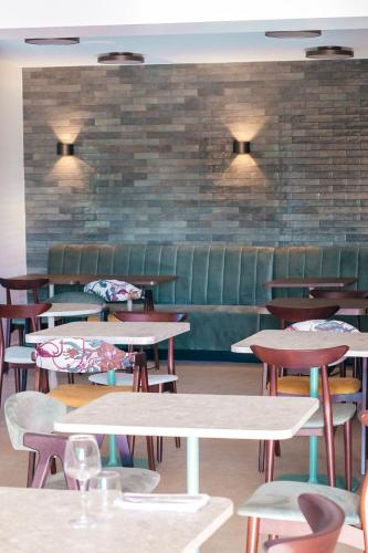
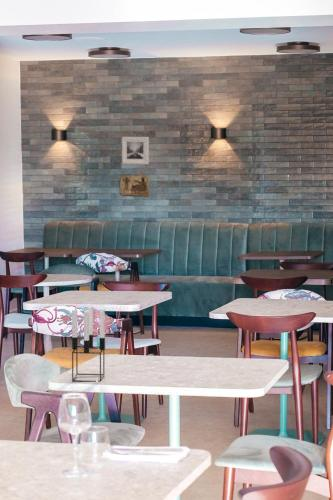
+ relief sculpture [118,174,150,198]
+ candle holder [71,306,106,383]
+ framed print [121,136,150,165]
